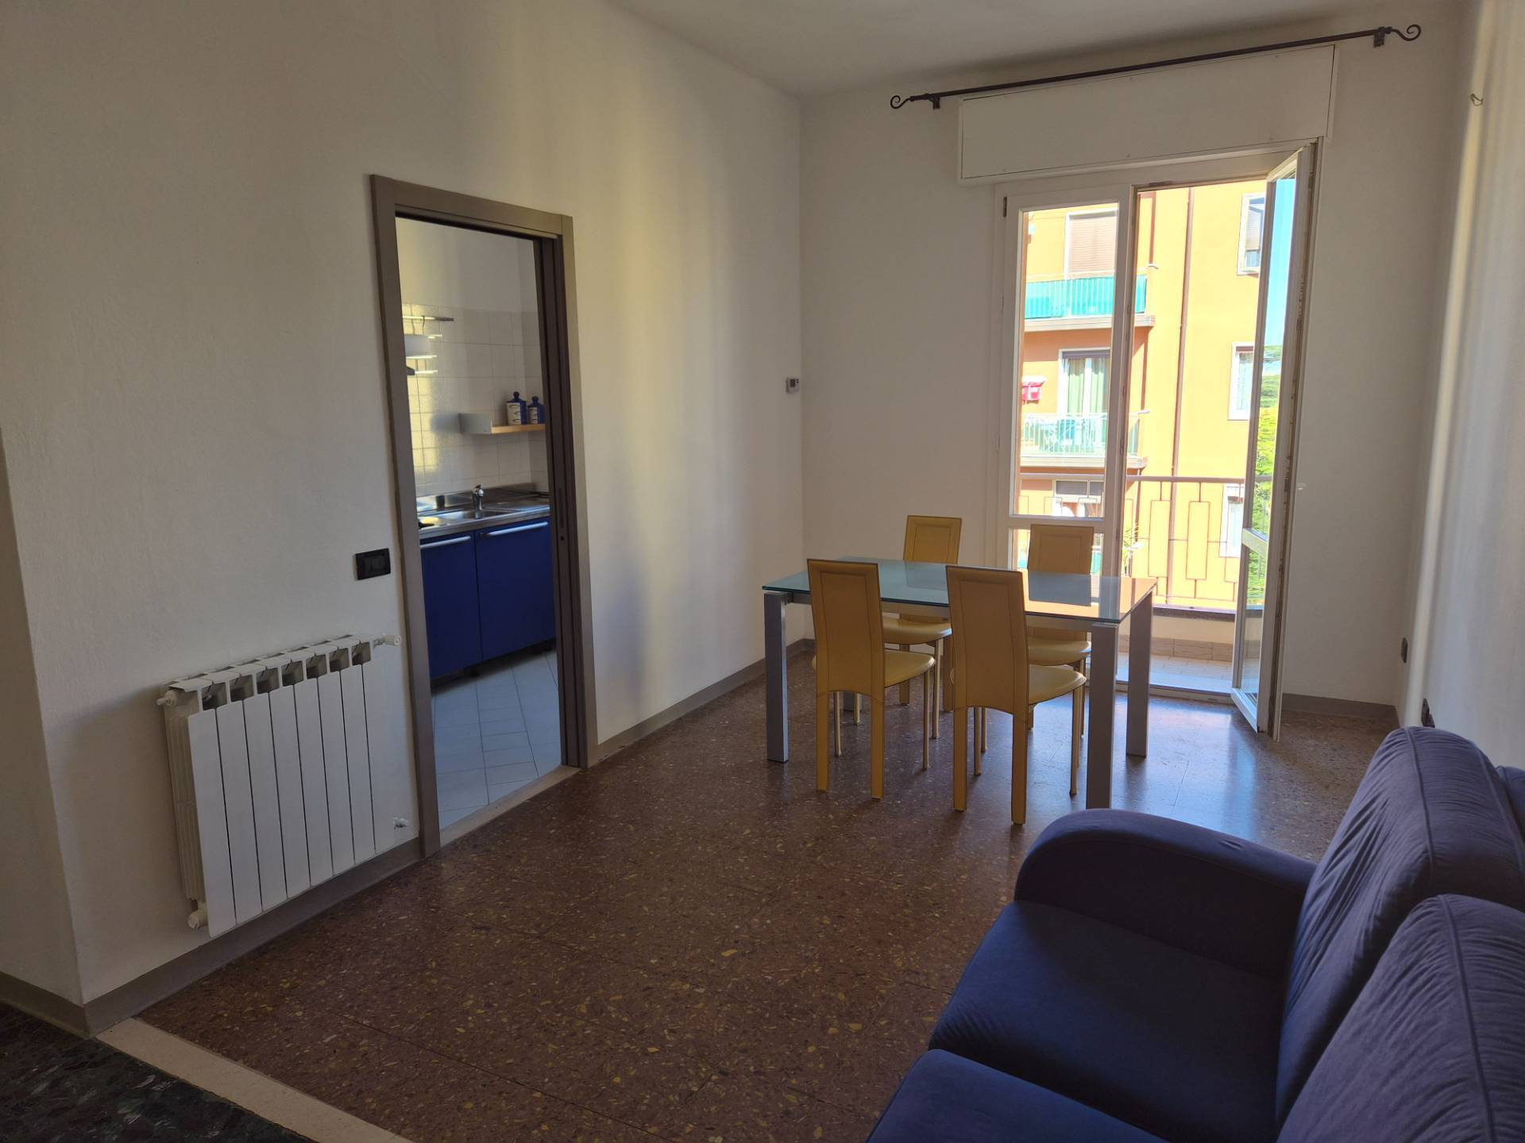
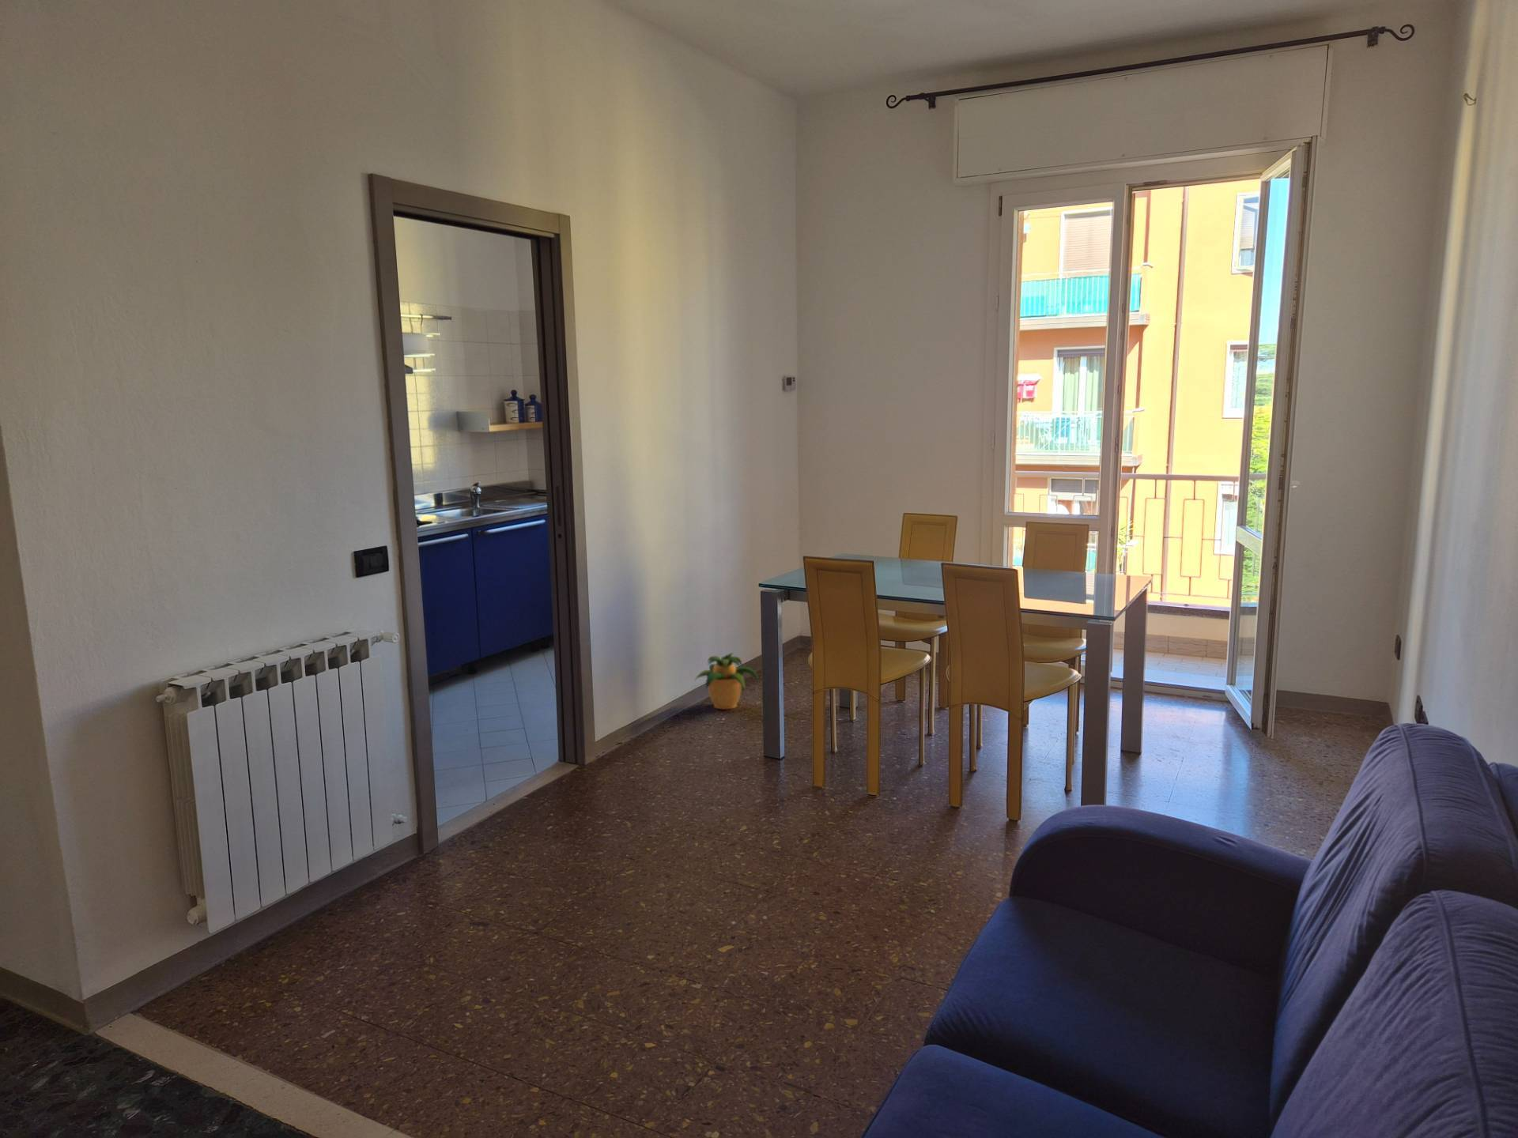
+ potted plant [693,651,760,710]
